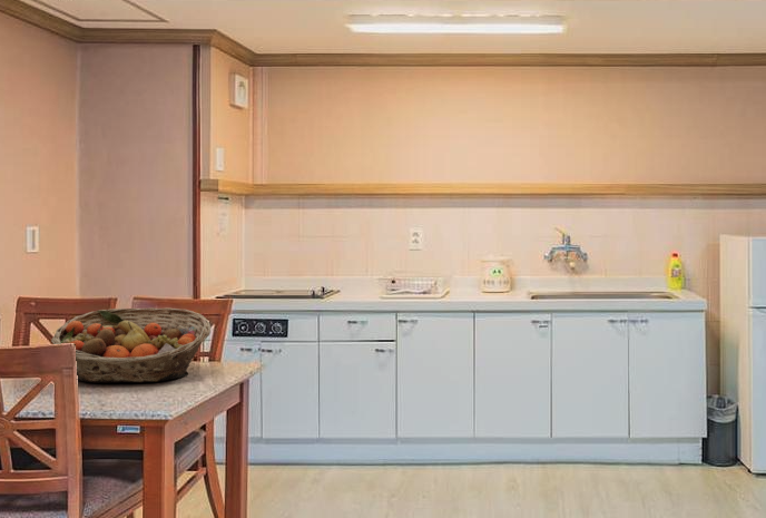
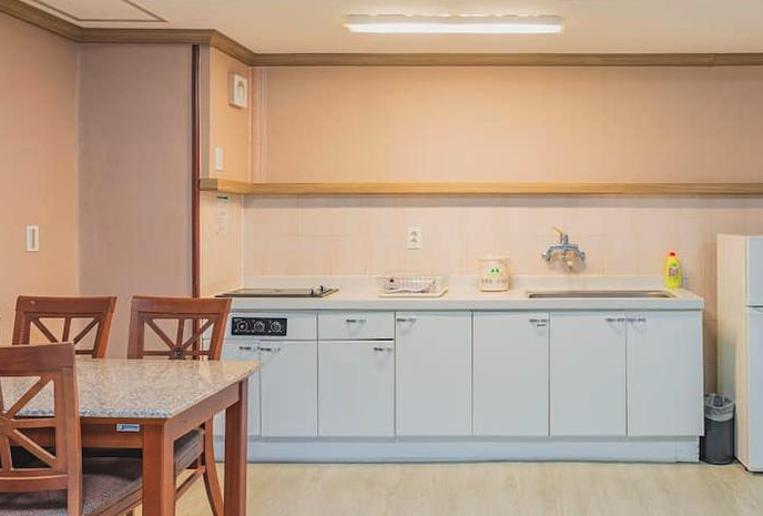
- fruit basket [50,306,212,383]
